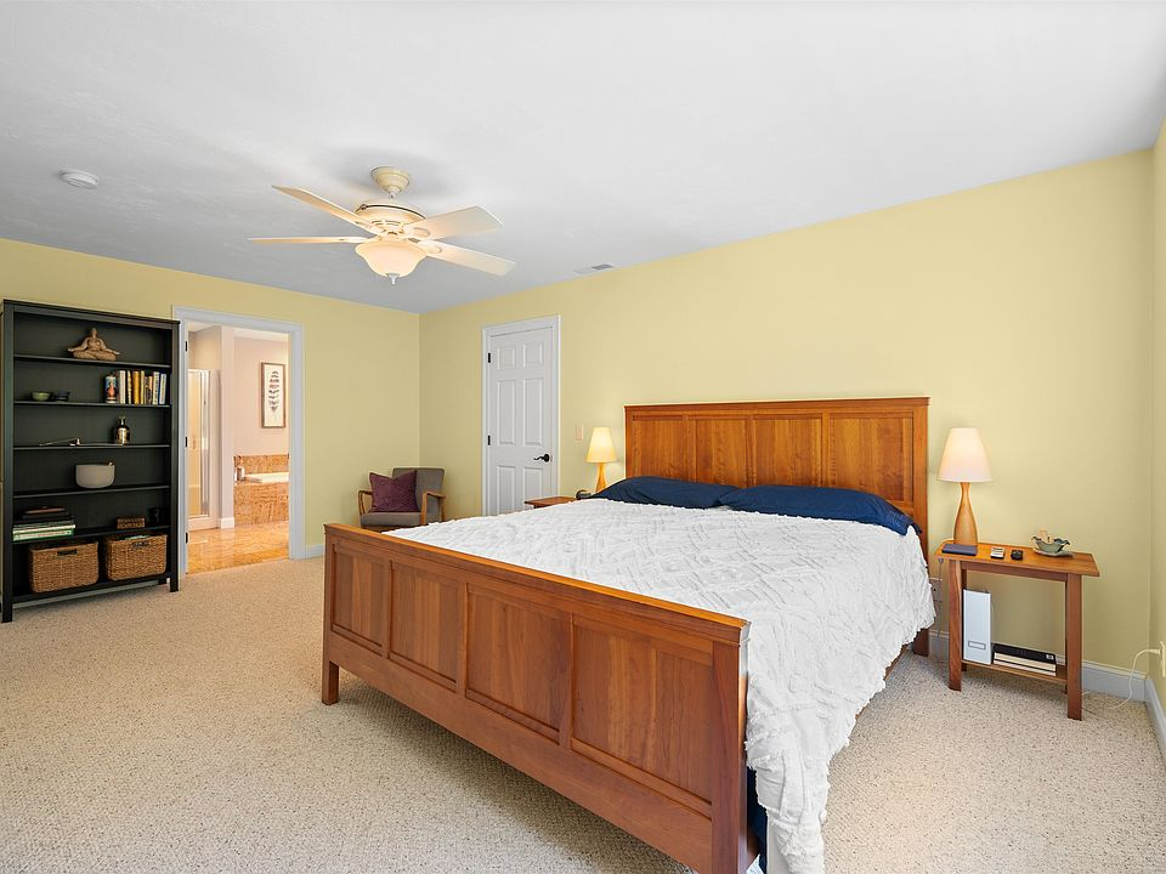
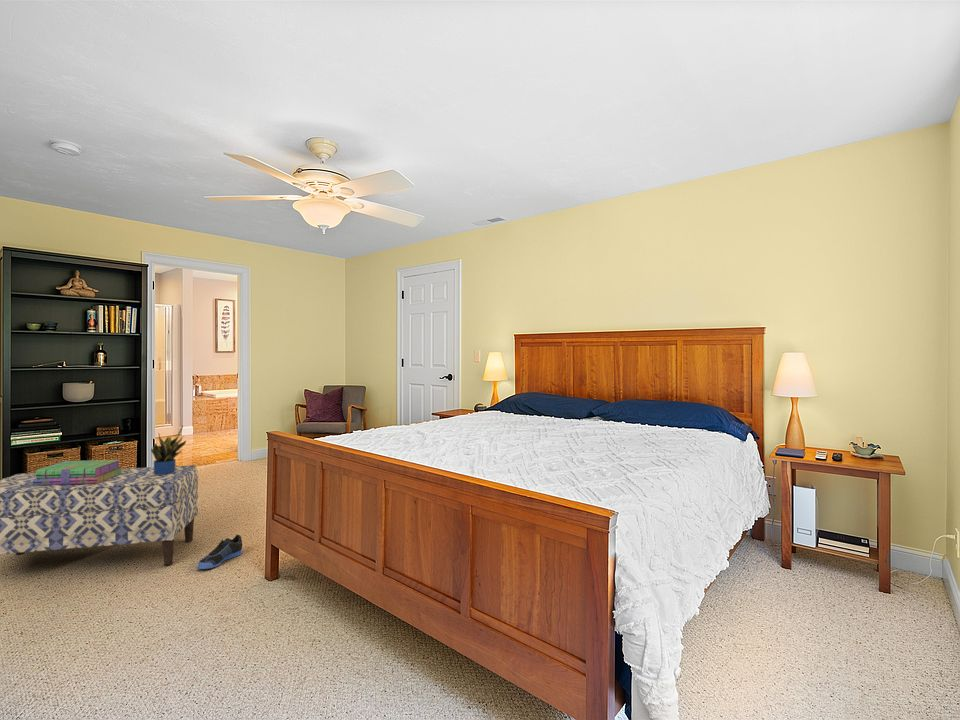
+ bench [0,464,199,566]
+ sneaker [197,534,243,570]
+ potted plant [150,424,187,475]
+ stack of books [33,459,123,486]
